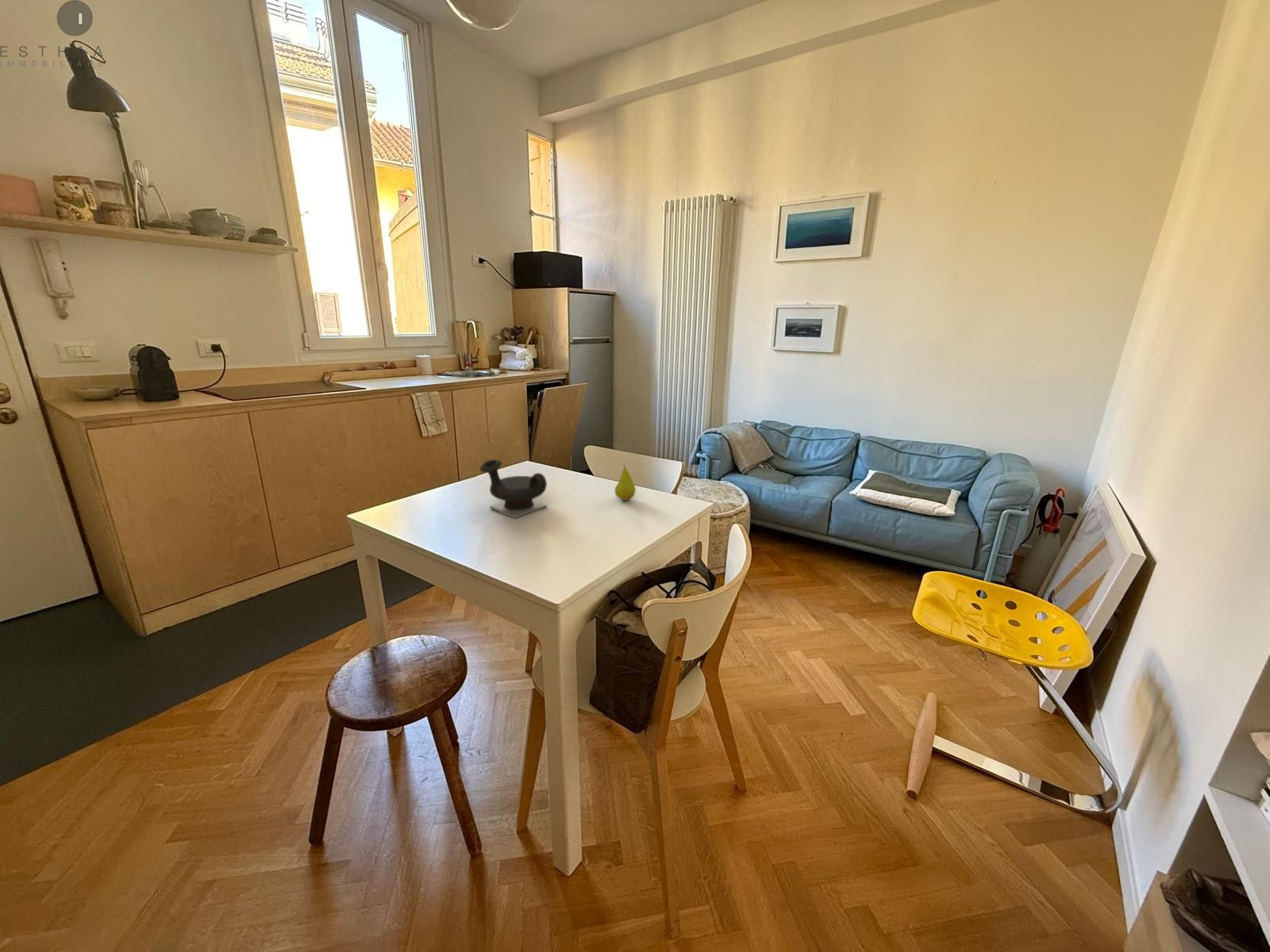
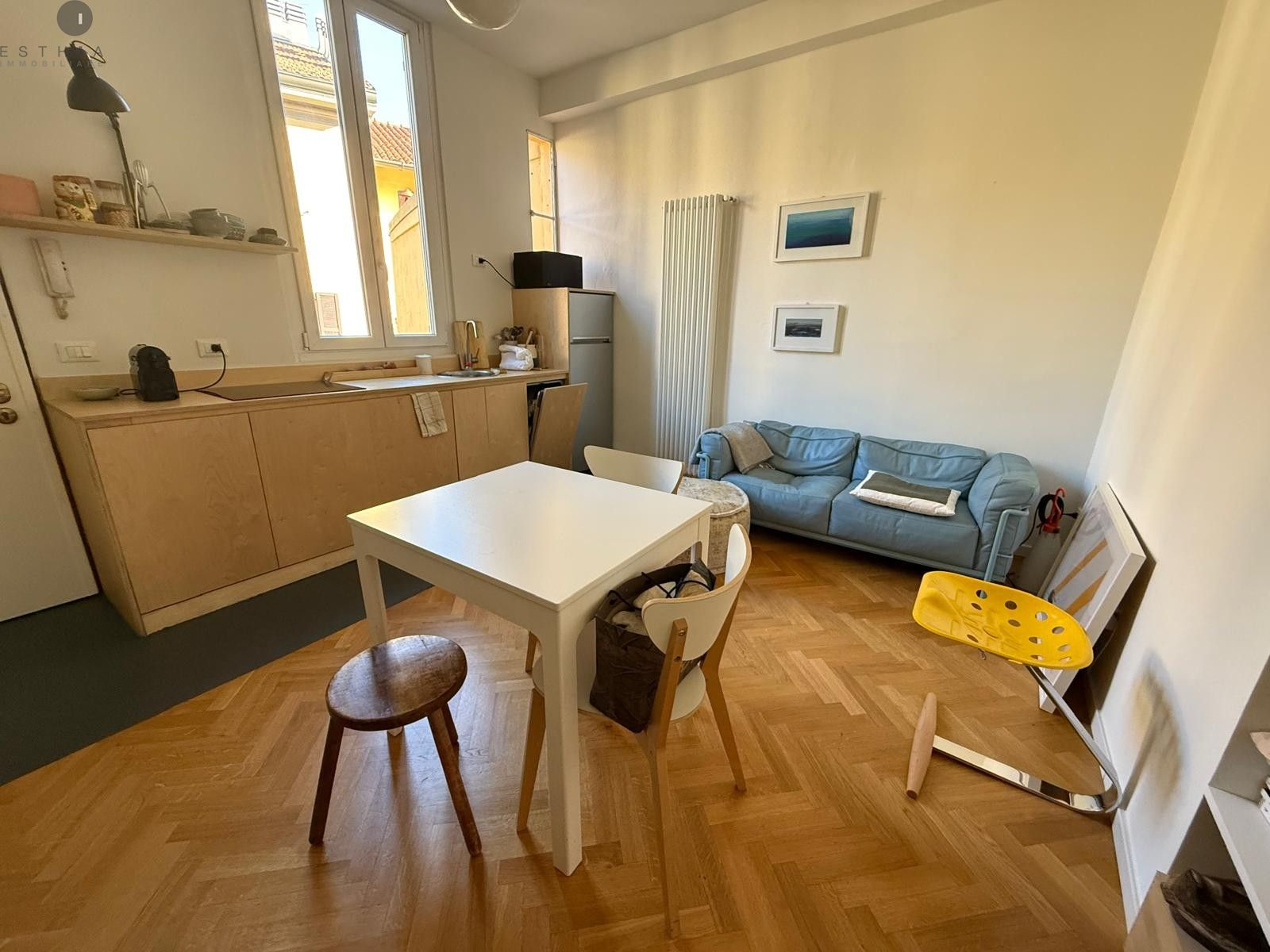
- fruit [614,463,637,501]
- teapot [479,459,548,519]
